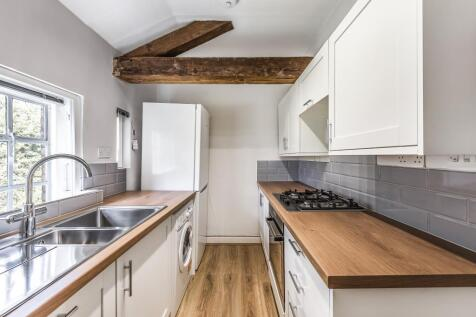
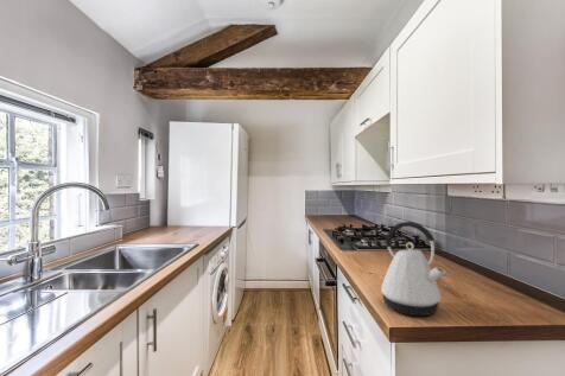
+ kettle [380,221,447,317]
